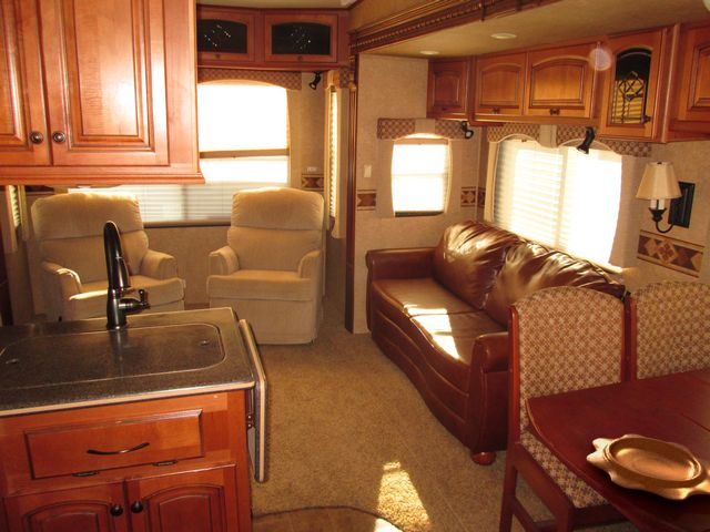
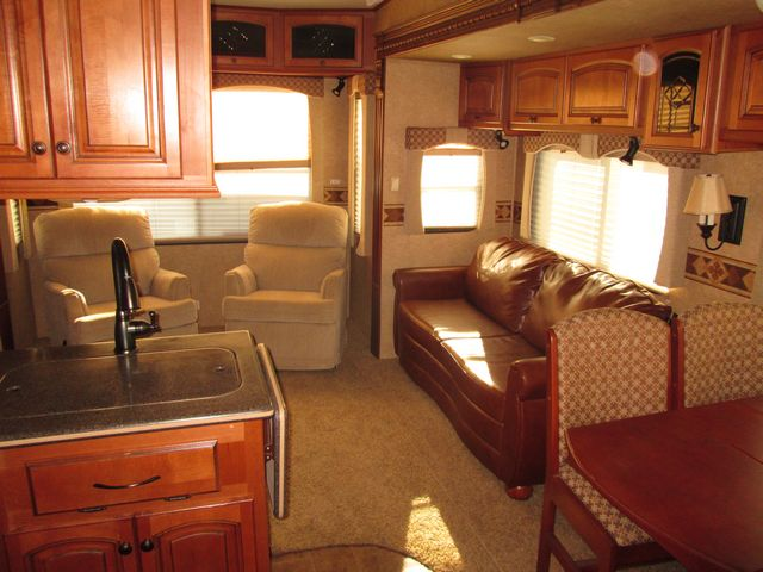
- decorative bowl [586,433,710,501]
